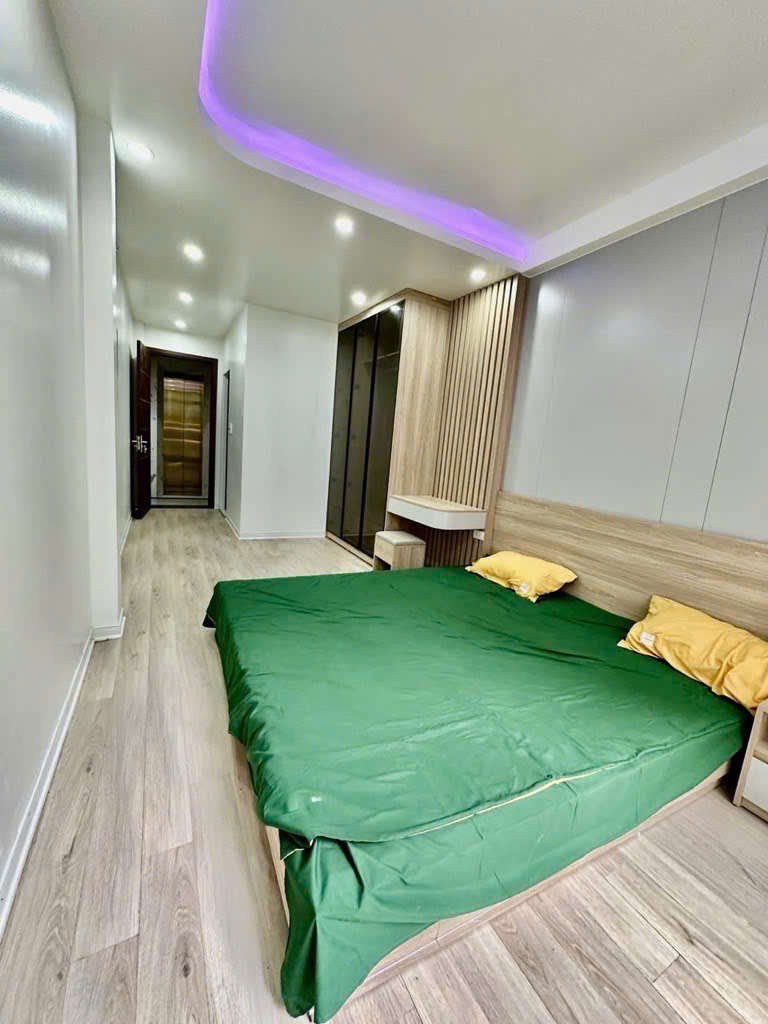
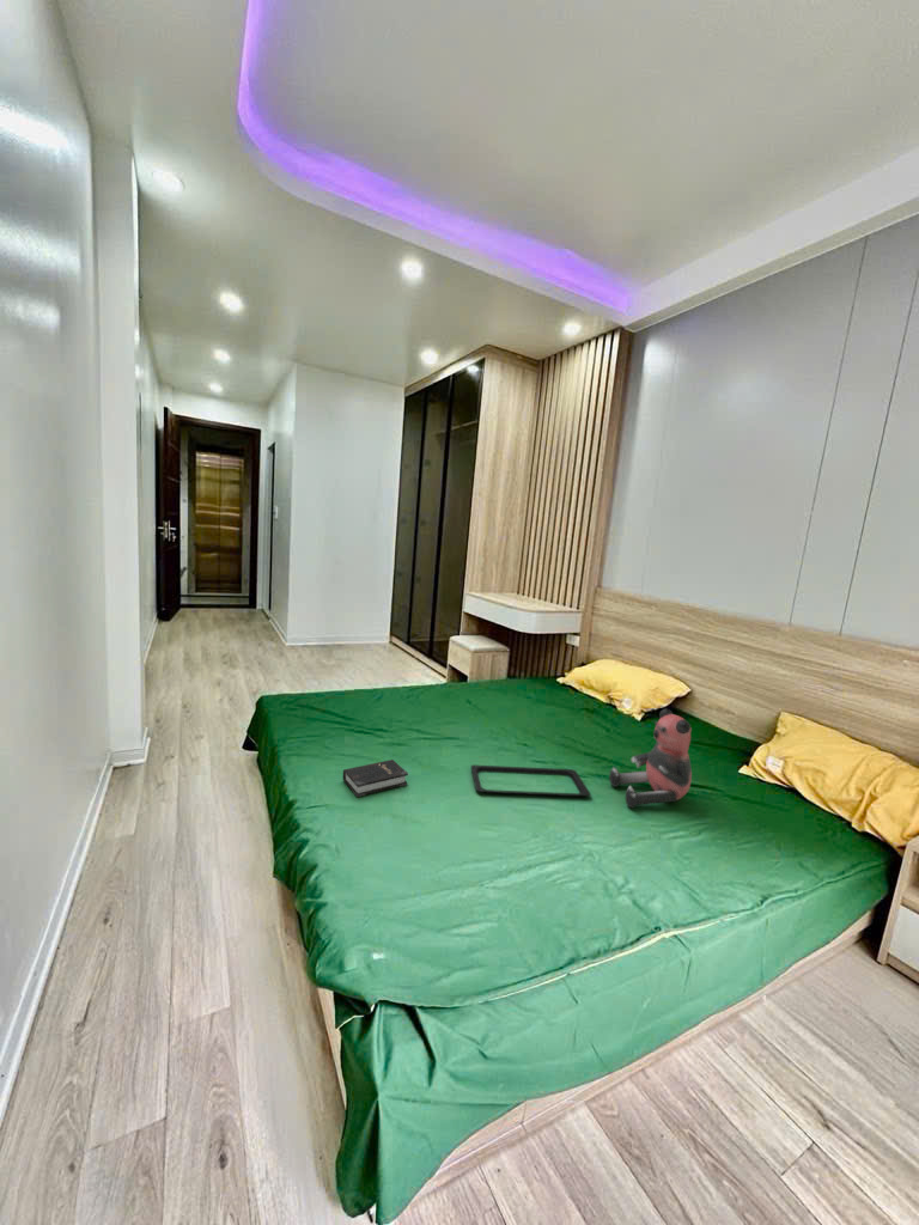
+ serving tray [469,763,592,798]
+ hardback book [342,758,409,798]
+ bear [608,707,693,809]
